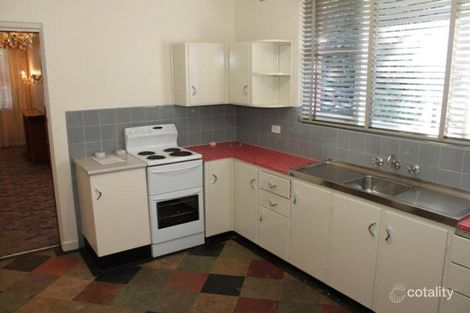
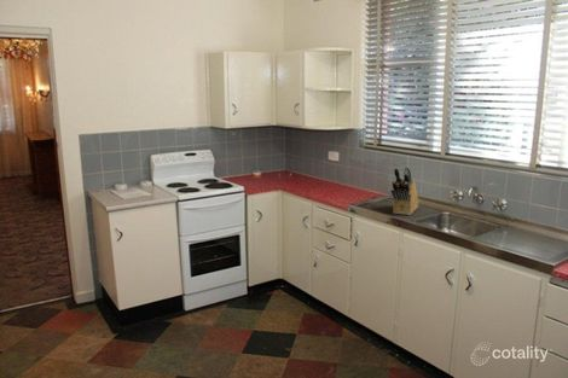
+ knife block [390,165,419,216]
